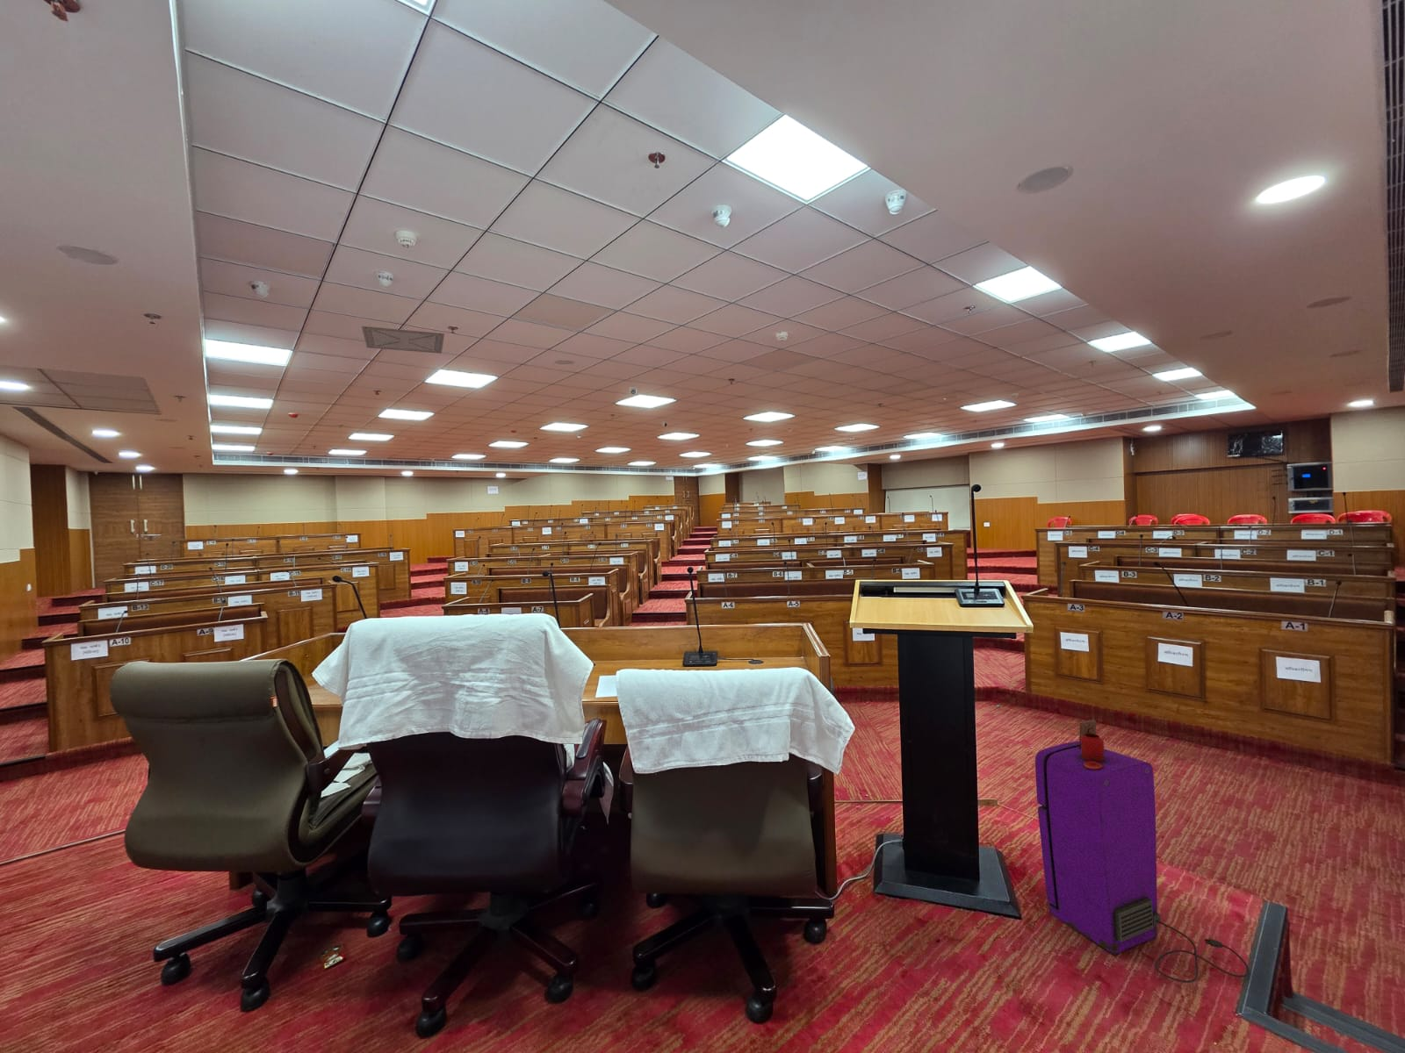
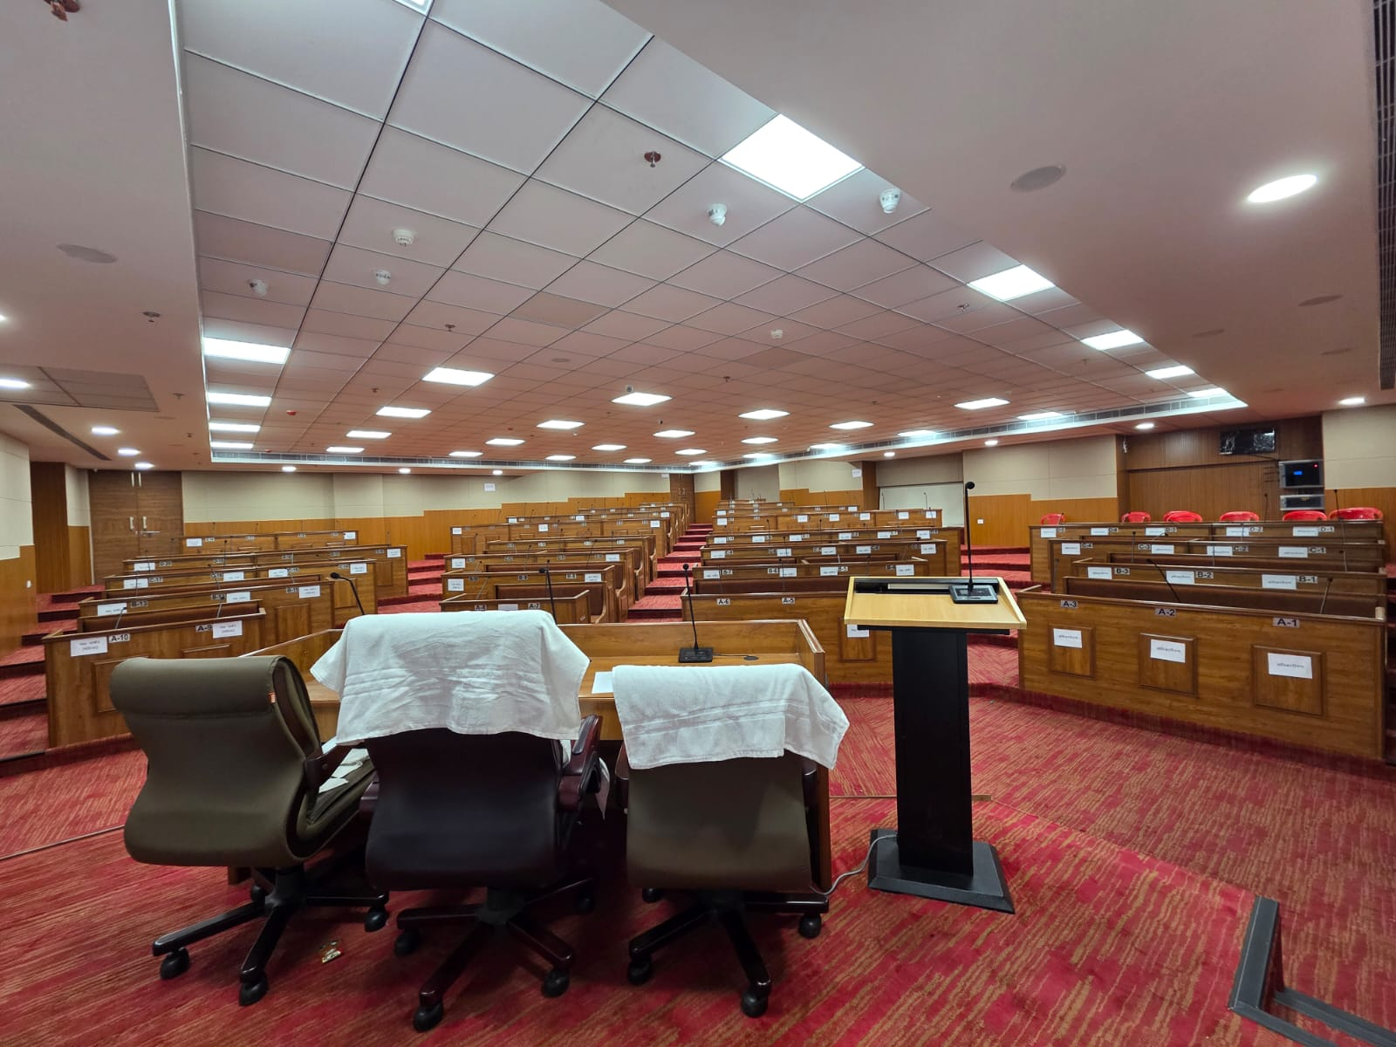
- ceiling vent [361,325,445,355]
- air purifier [1034,719,1250,983]
